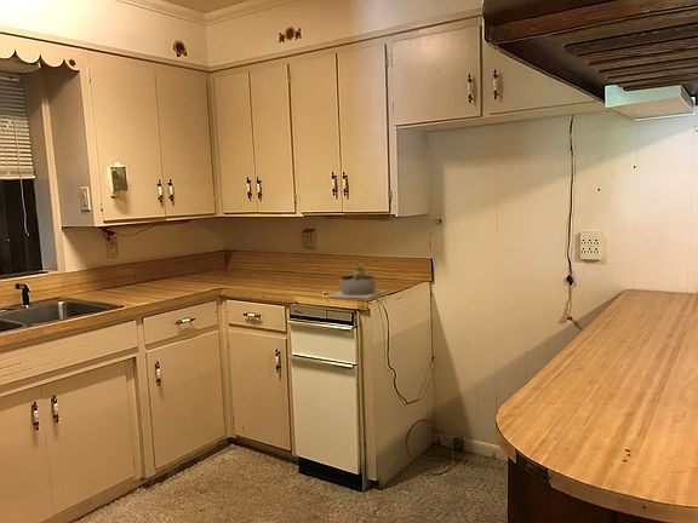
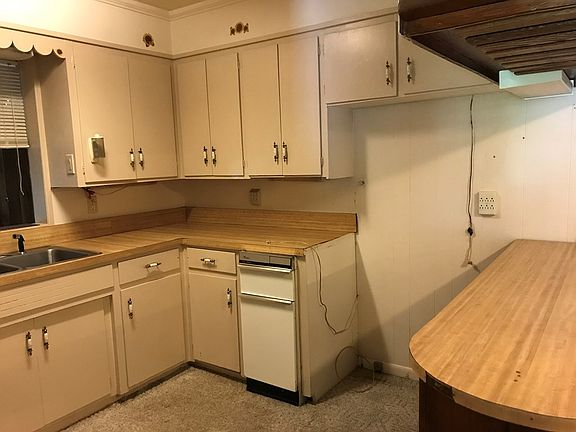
- succulent planter [328,264,387,300]
